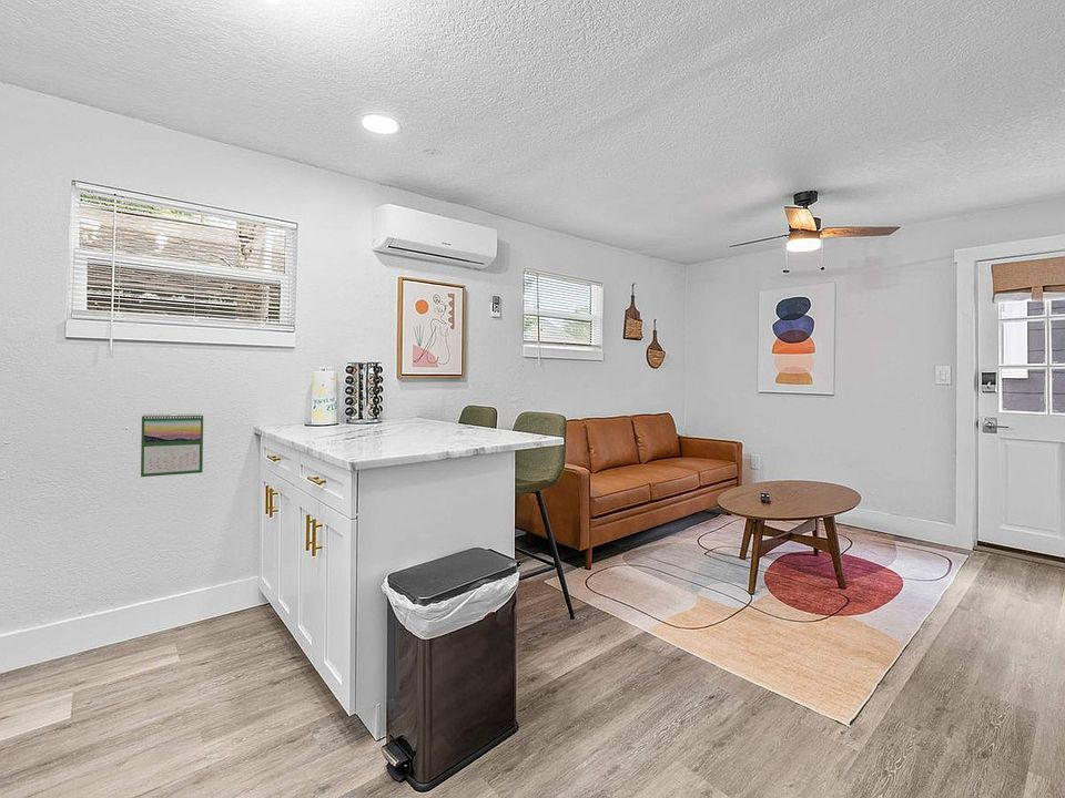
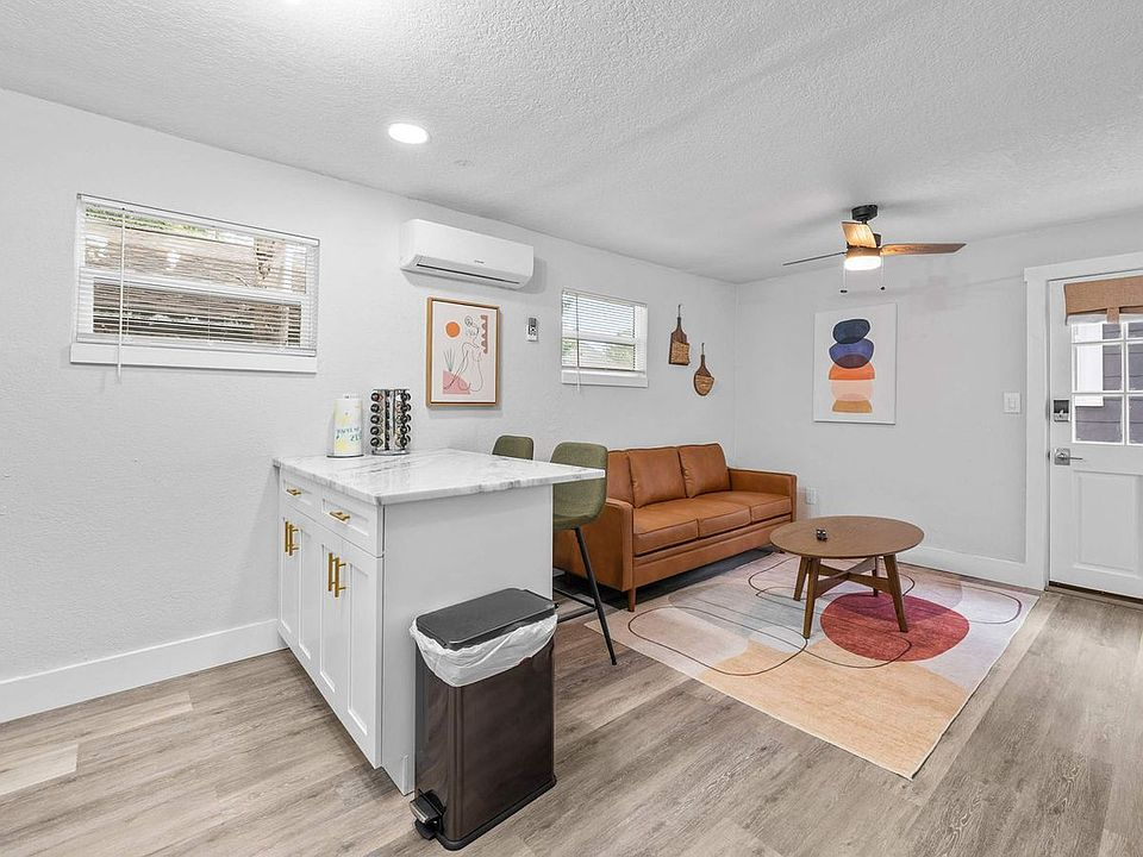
- calendar [140,412,204,478]
